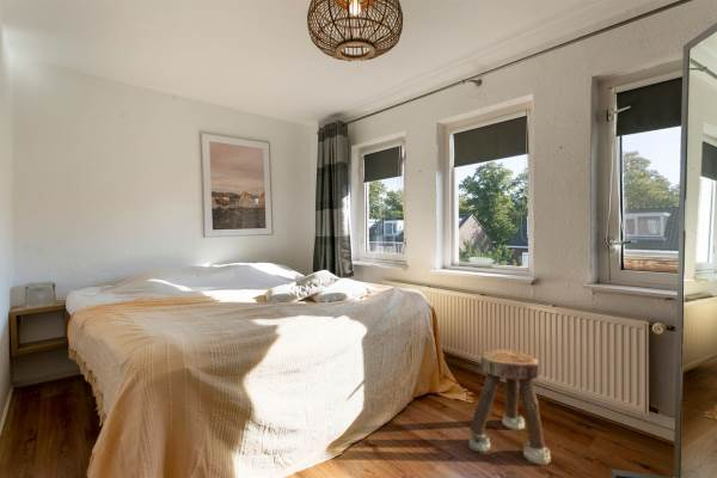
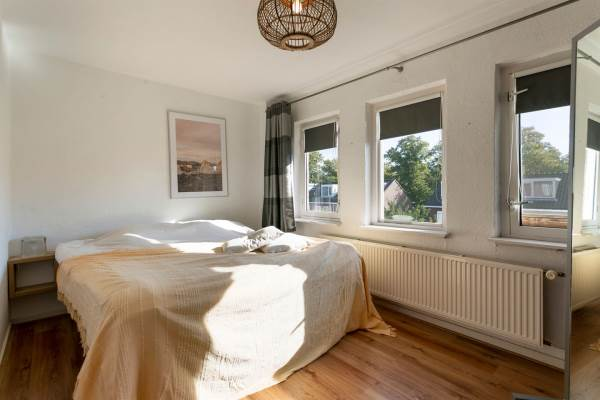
- stool [468,349,552,466]
